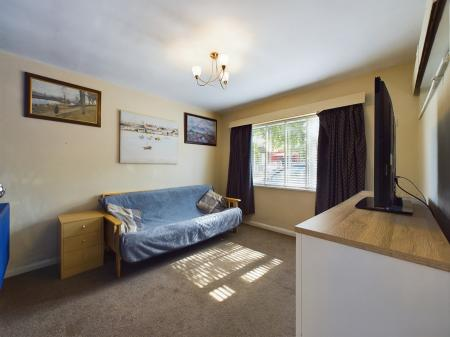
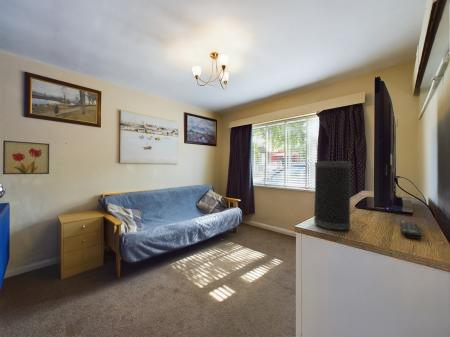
+ speaker [313,160,352,231]
+ wall art [2,139,50,175]
+ remote control [399,220,423,240]
